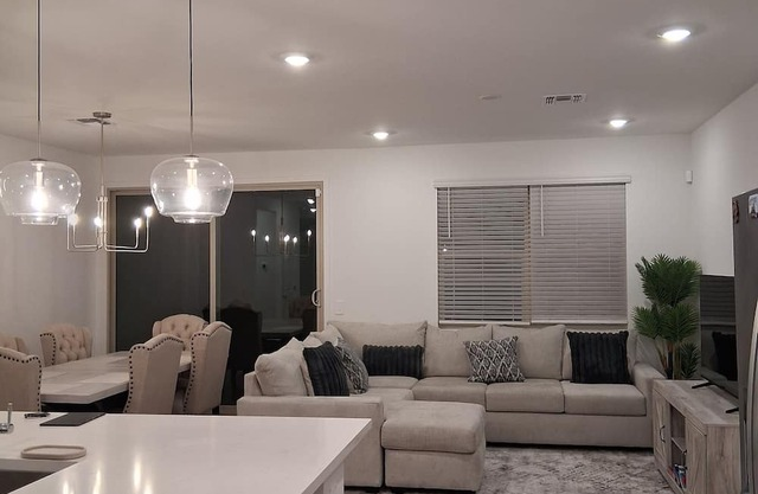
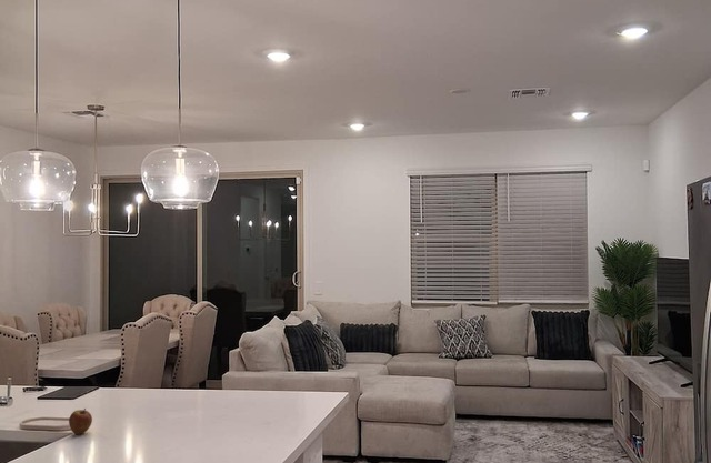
+ fruit [68,407,93,435]
